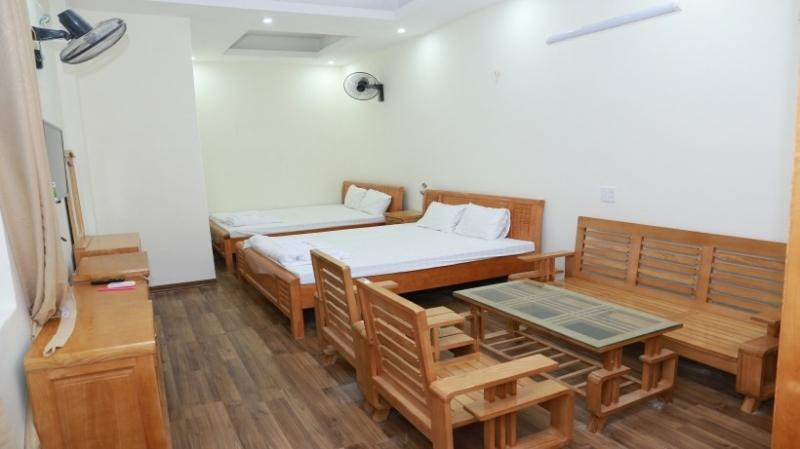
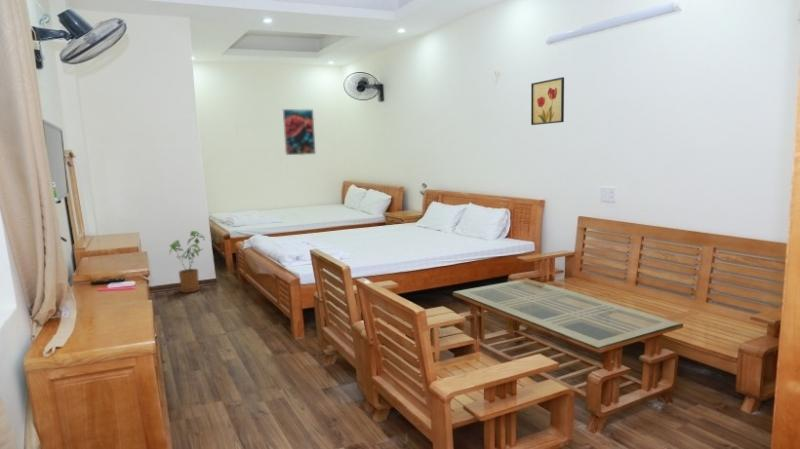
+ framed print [282,108,317,156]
+ wall art [530,76,565,126]
+ house plant [169,230,205,294]
